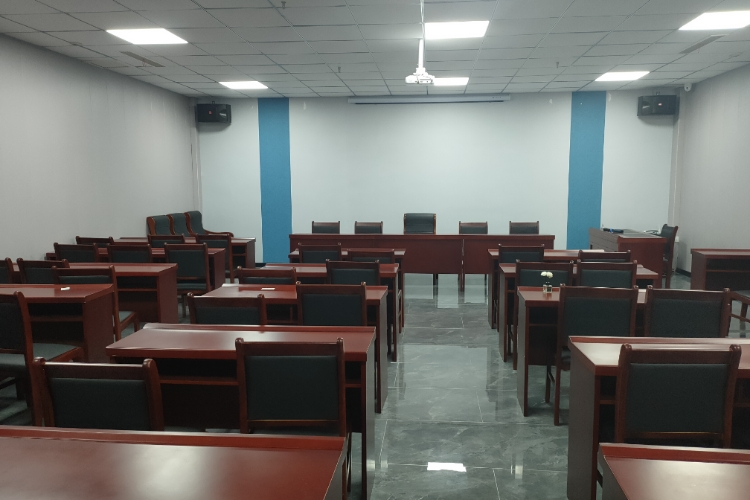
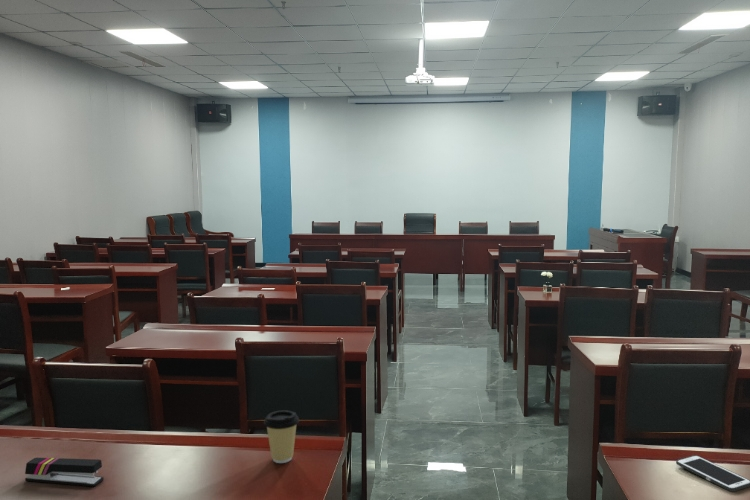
+ cell phone [675,454,750,493]
+ coffee cup [263,409,300,464]
+ stapler [24,457,104,488]
